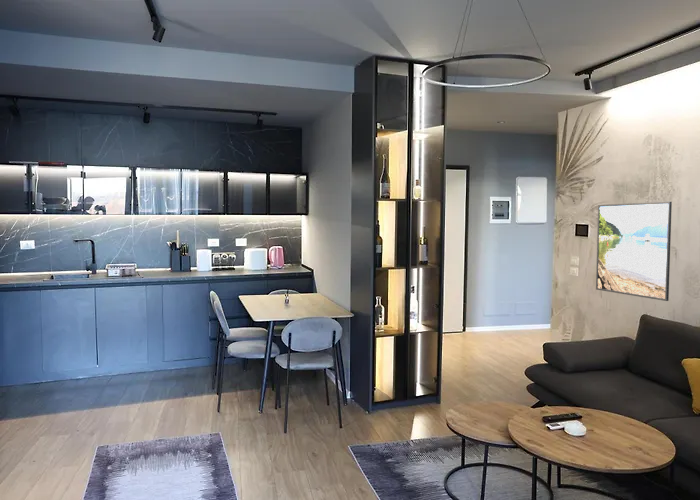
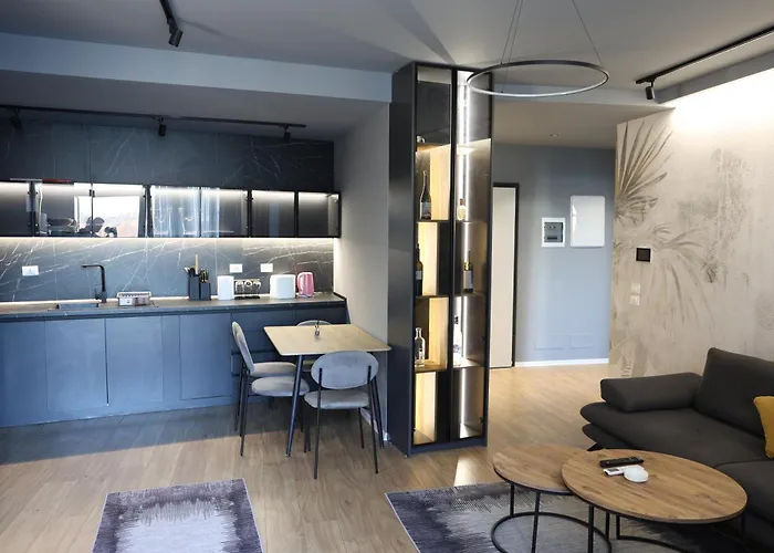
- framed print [595,201,673,302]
